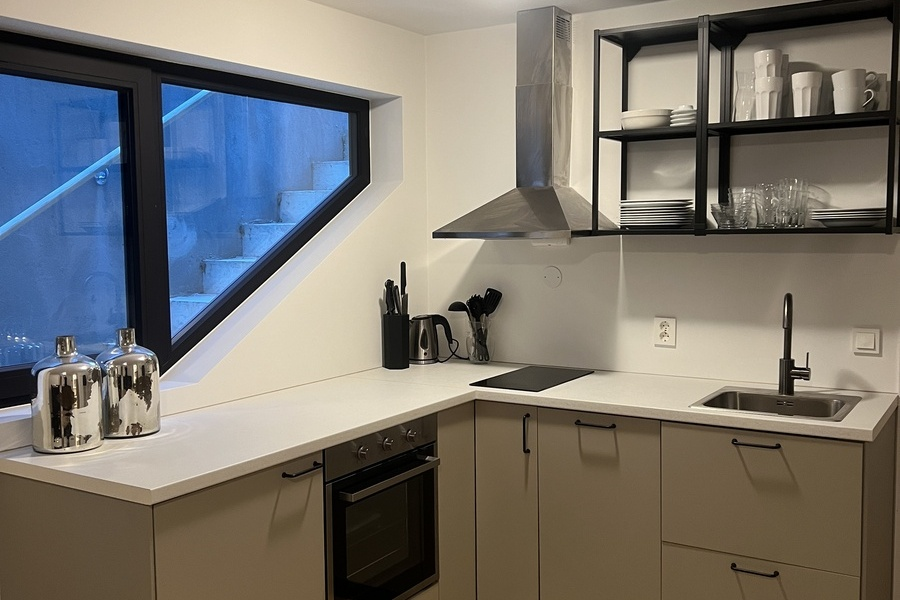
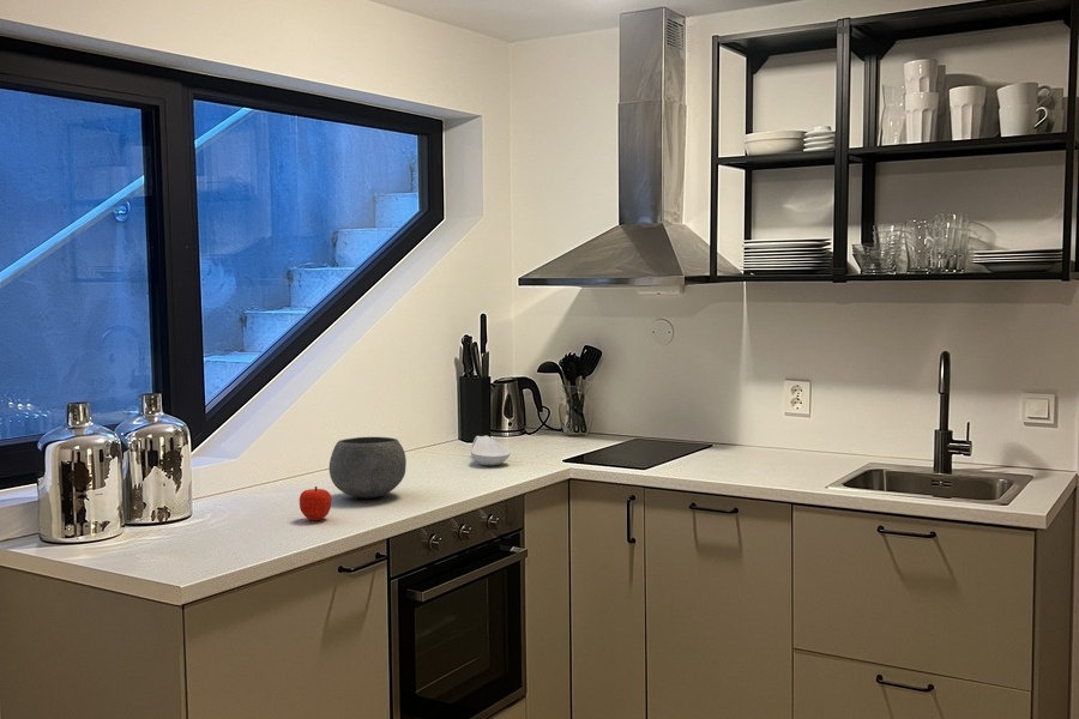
+ spoon rest [470,435,512,466]
+ bowl [328,436,408,499]
+ fruit [299,485,333,521]
